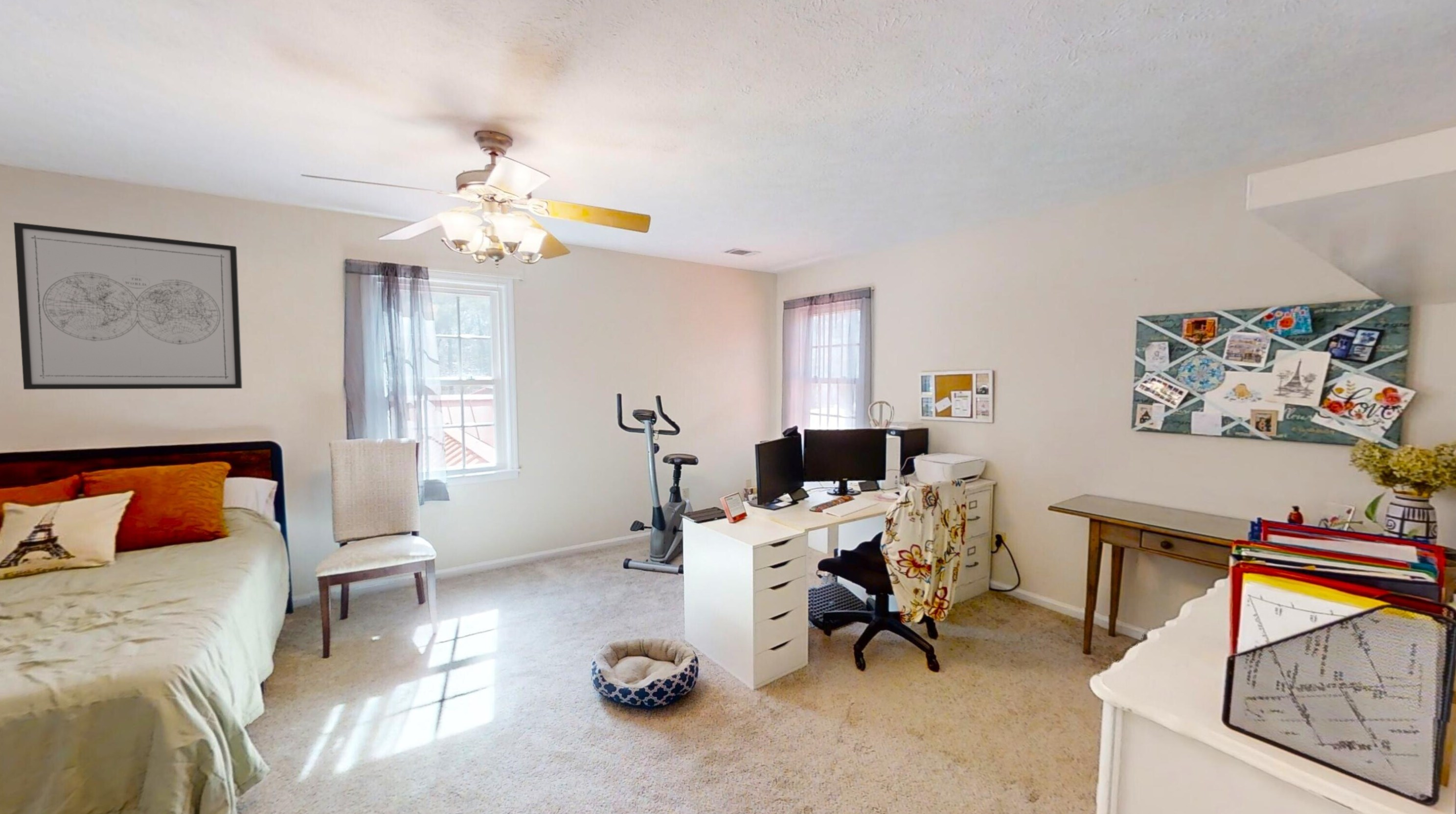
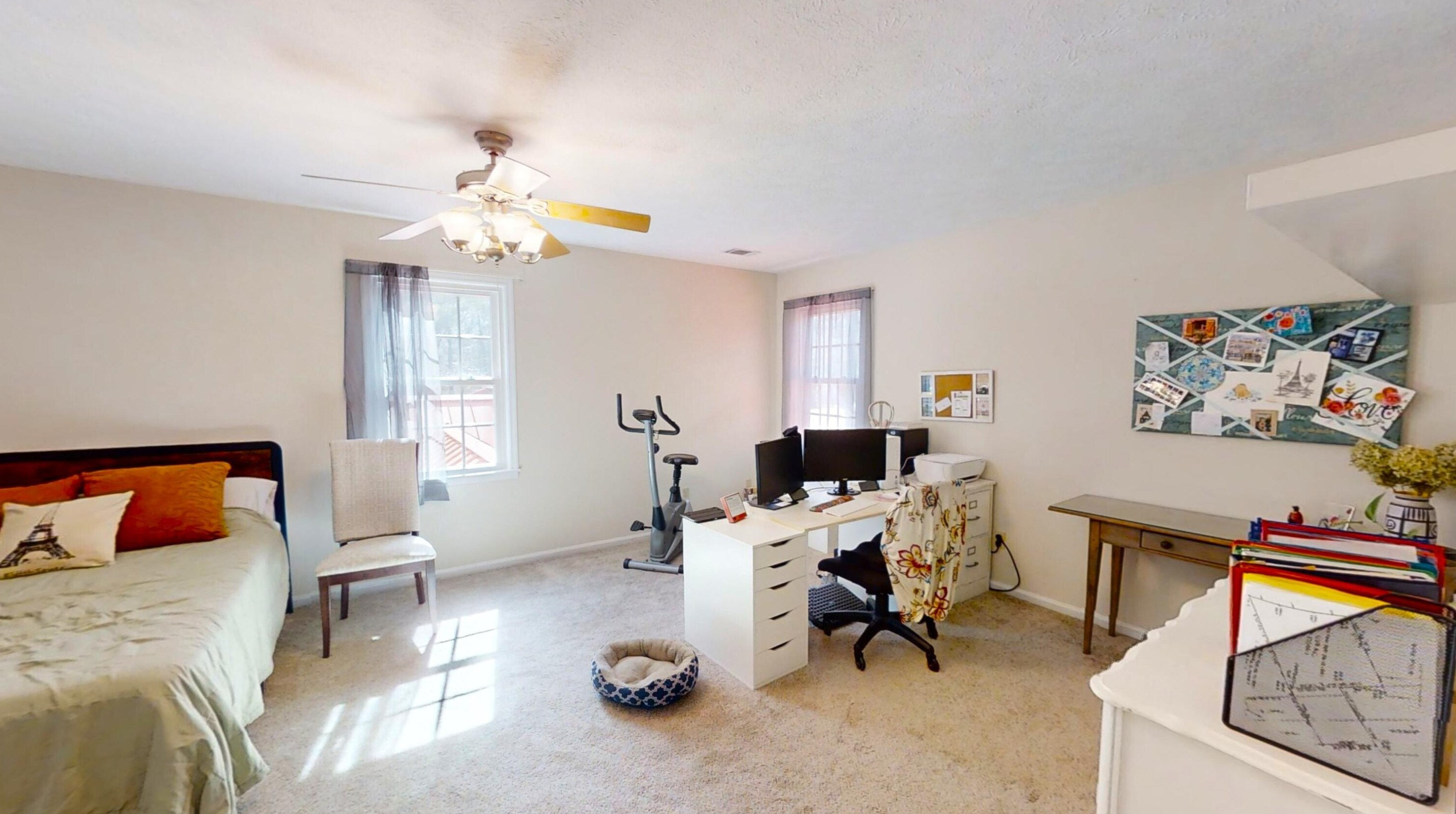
- wall art [13,222,243,390]
